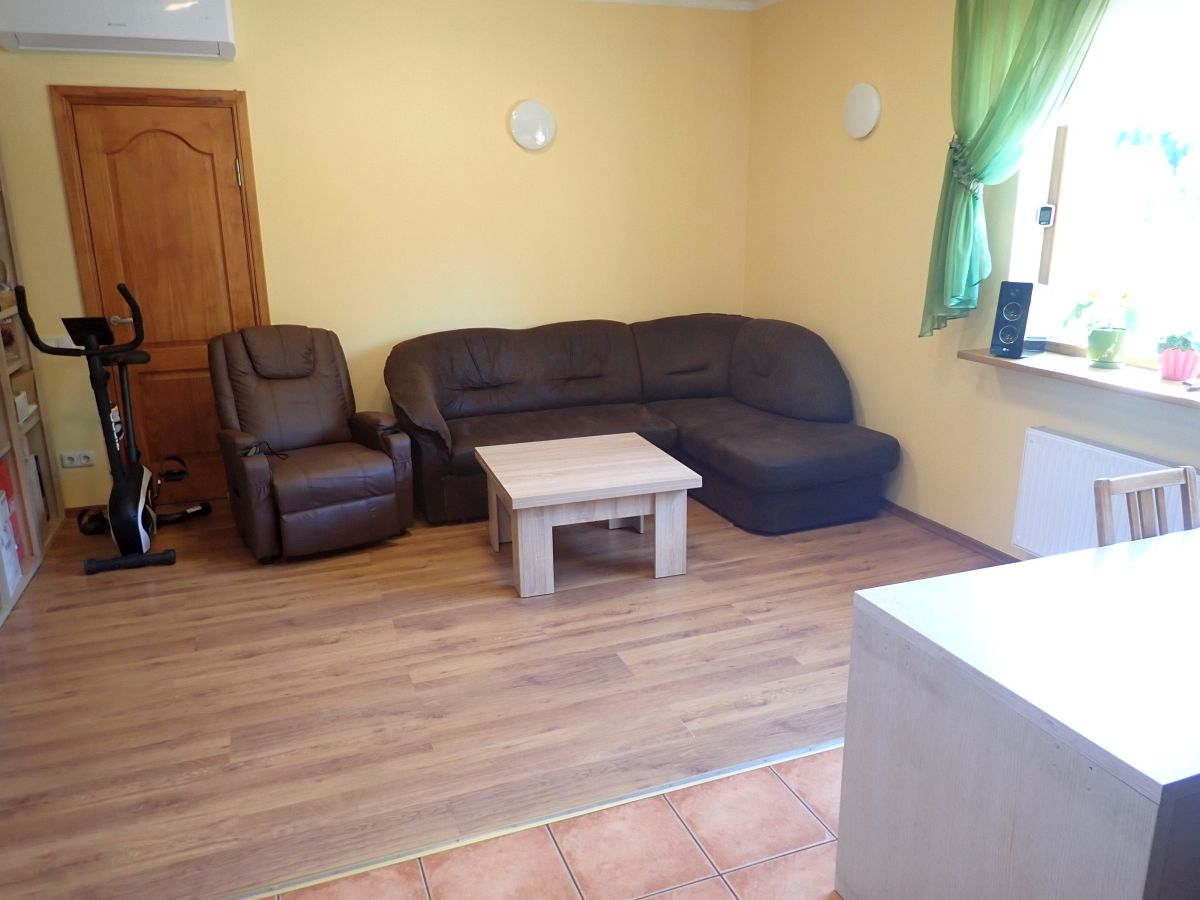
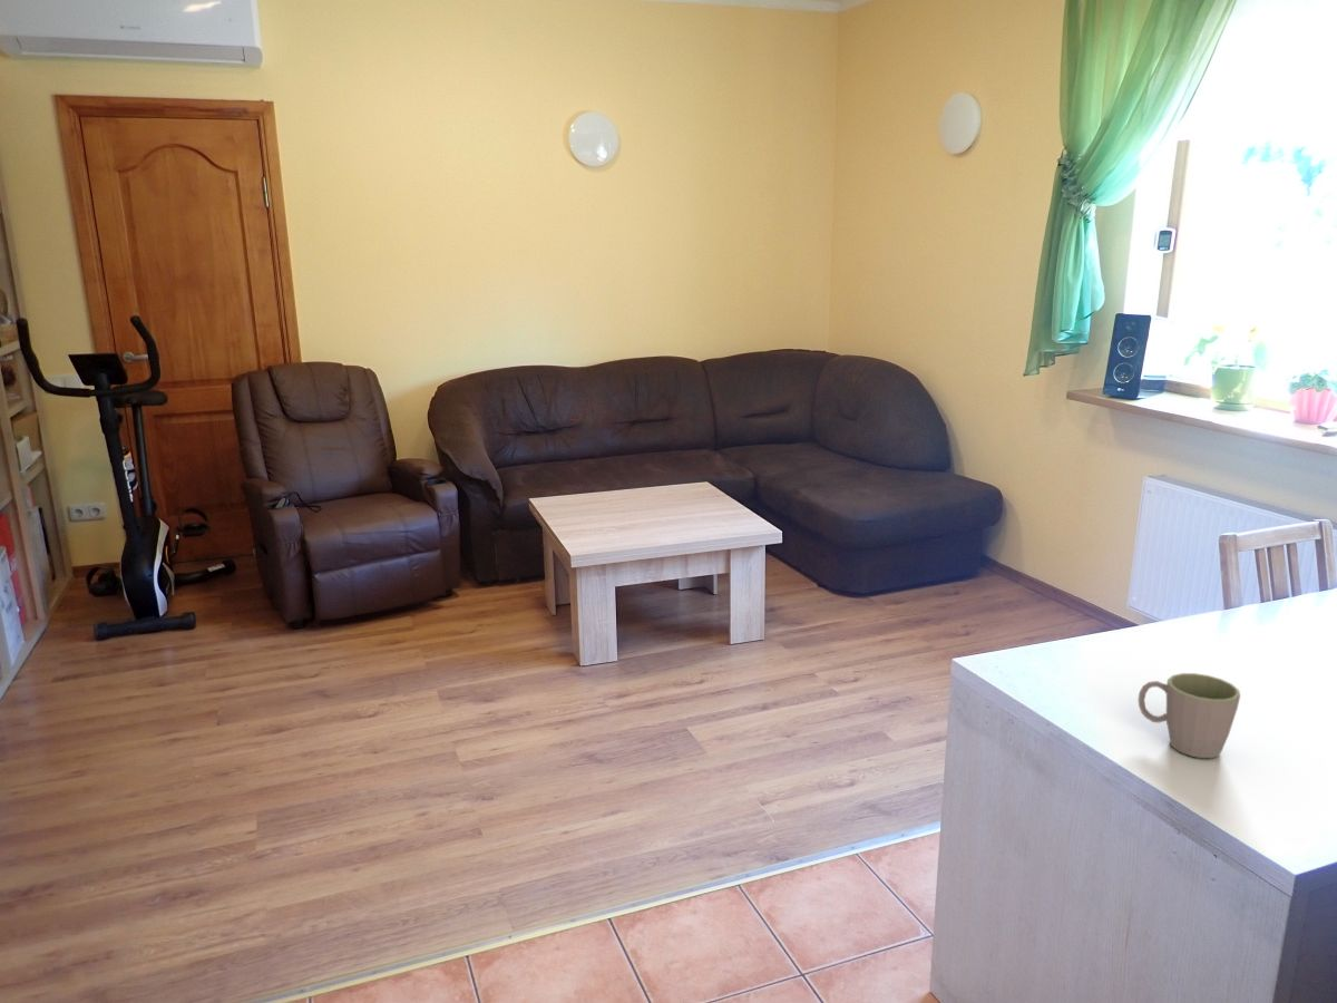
+ mug [1138,672,1241,759]
